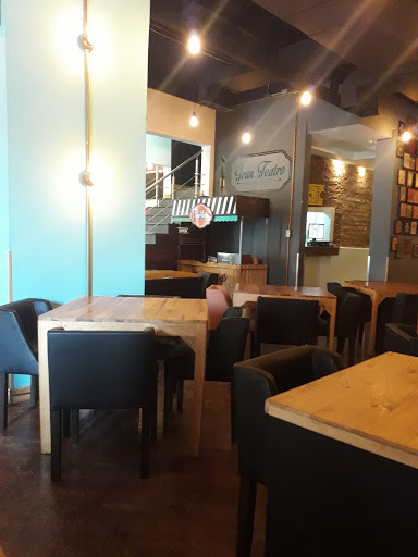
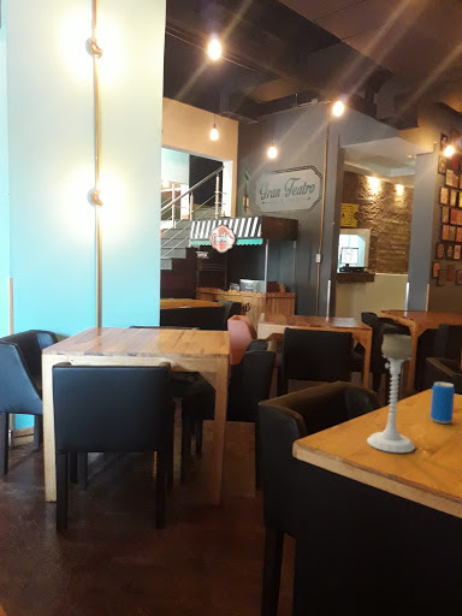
+ candle holder [366,333,416,454]
+ beverage can [430,381,456,425]
